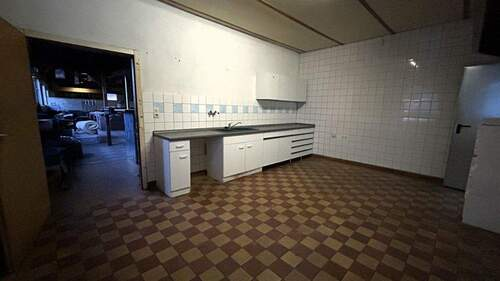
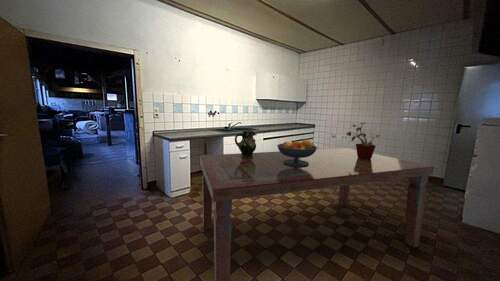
+ potted plant [345,121,380,160]
+ ceramic pitcher [234,129,258,158]
+ dining table [199,147,435,281]
+ fruit bowl [276,139,318,166]
